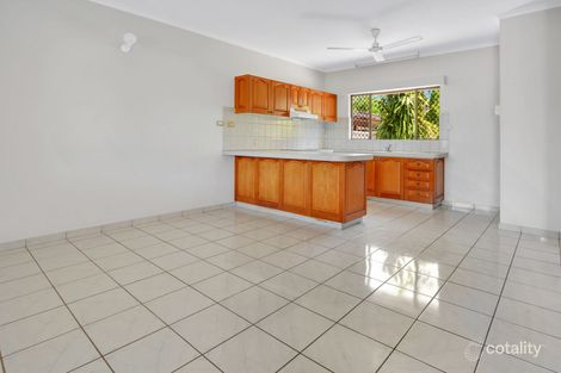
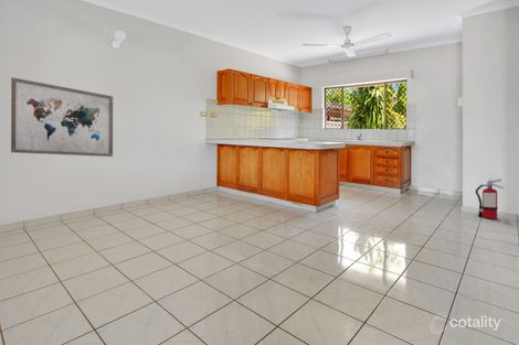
+ fire extinguisher [475,177,505,220]
+ wall art [10,76,114,158]
